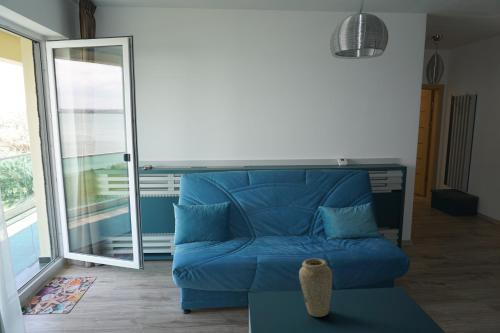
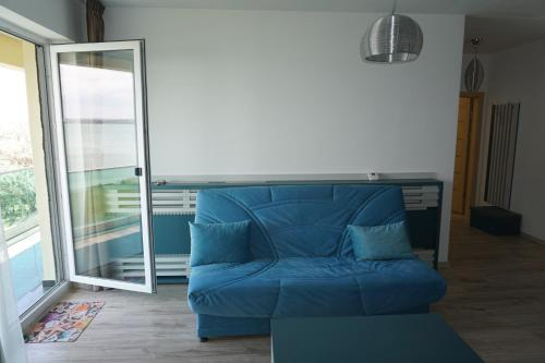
- vase [298,258,333,318]
